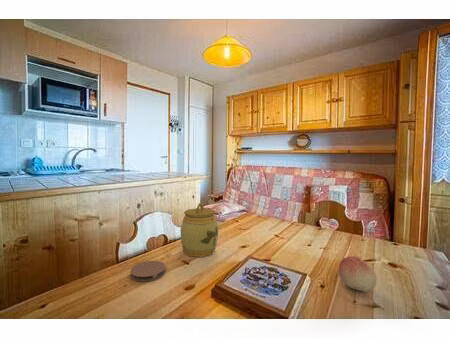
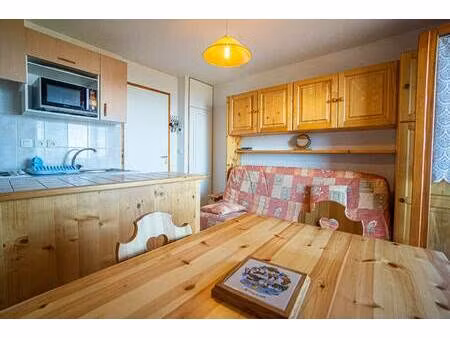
- jar [180,202,219,258]
- coaster [130,260,167,282]
- fruit [337,255,378,293]
